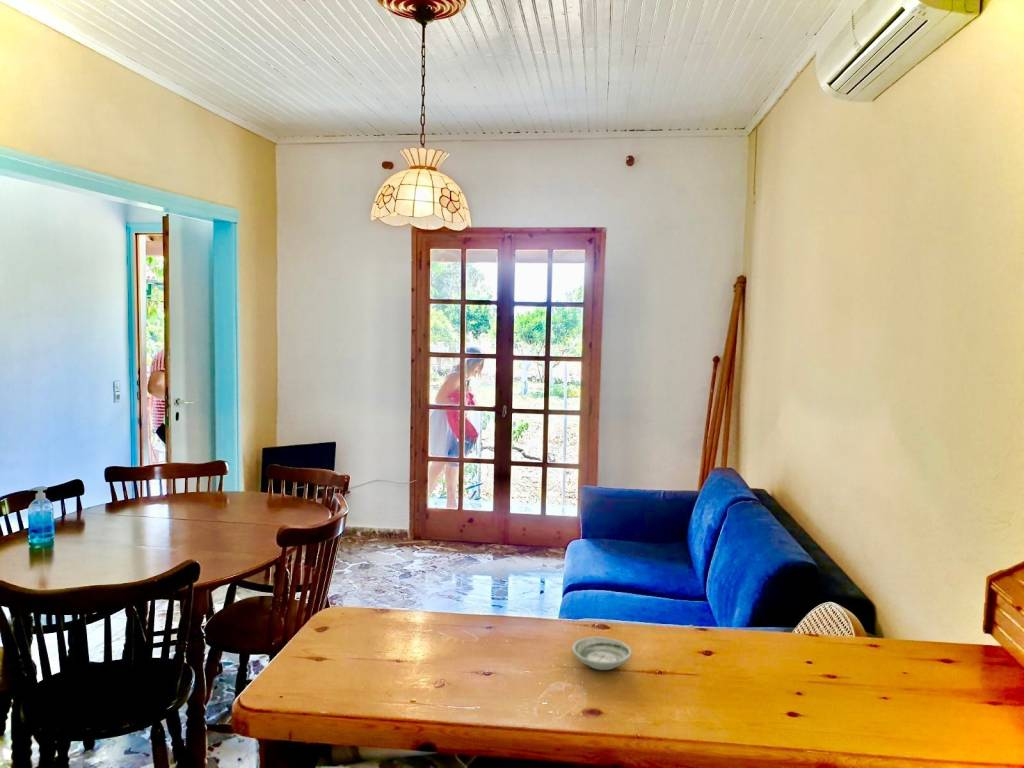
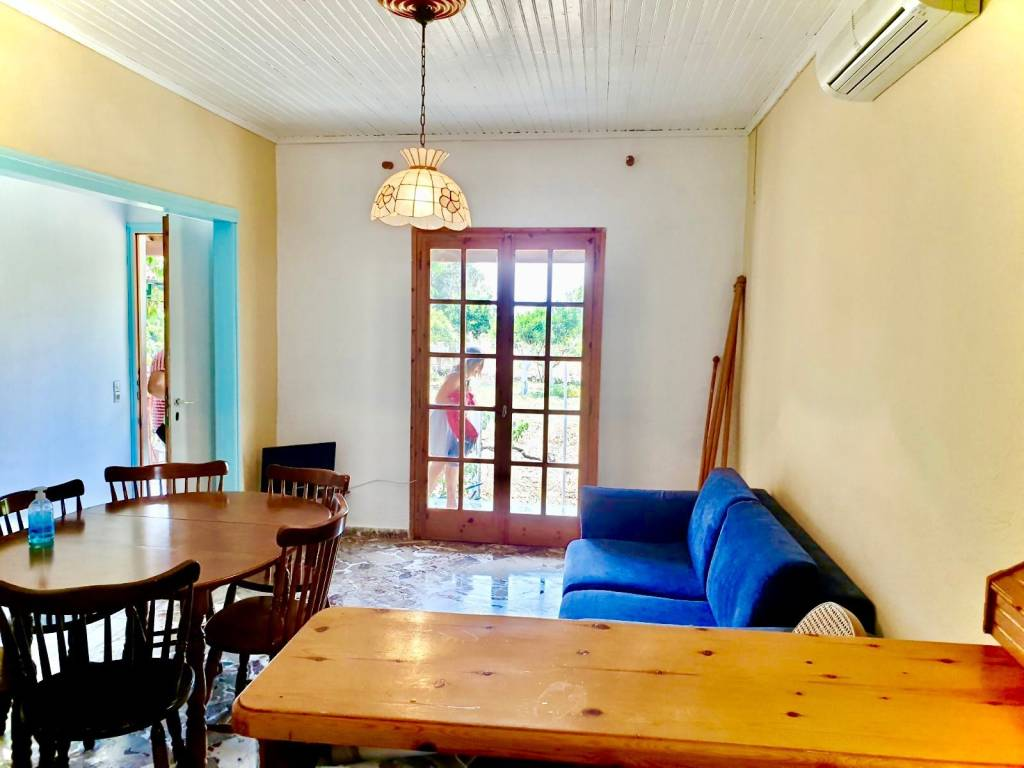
- saucer [571,636,633,671]
